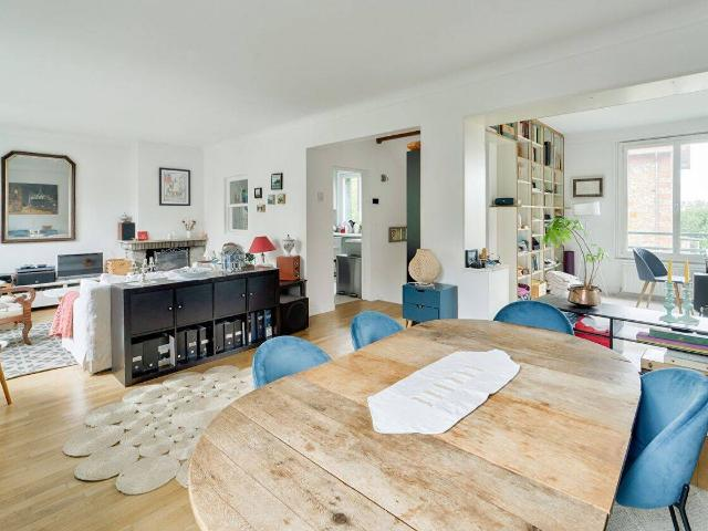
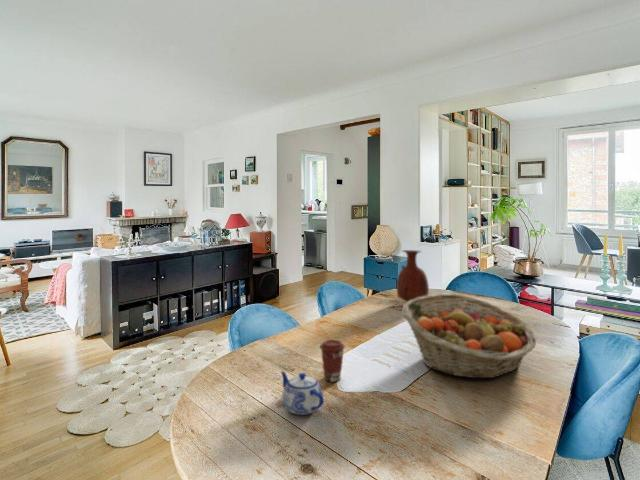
+ coffee cup [319,339,346,383]
+ vase [396,249,430,303]
+ teapot [279,370,325,416]
+ fruit basket [401,293,537,379]
